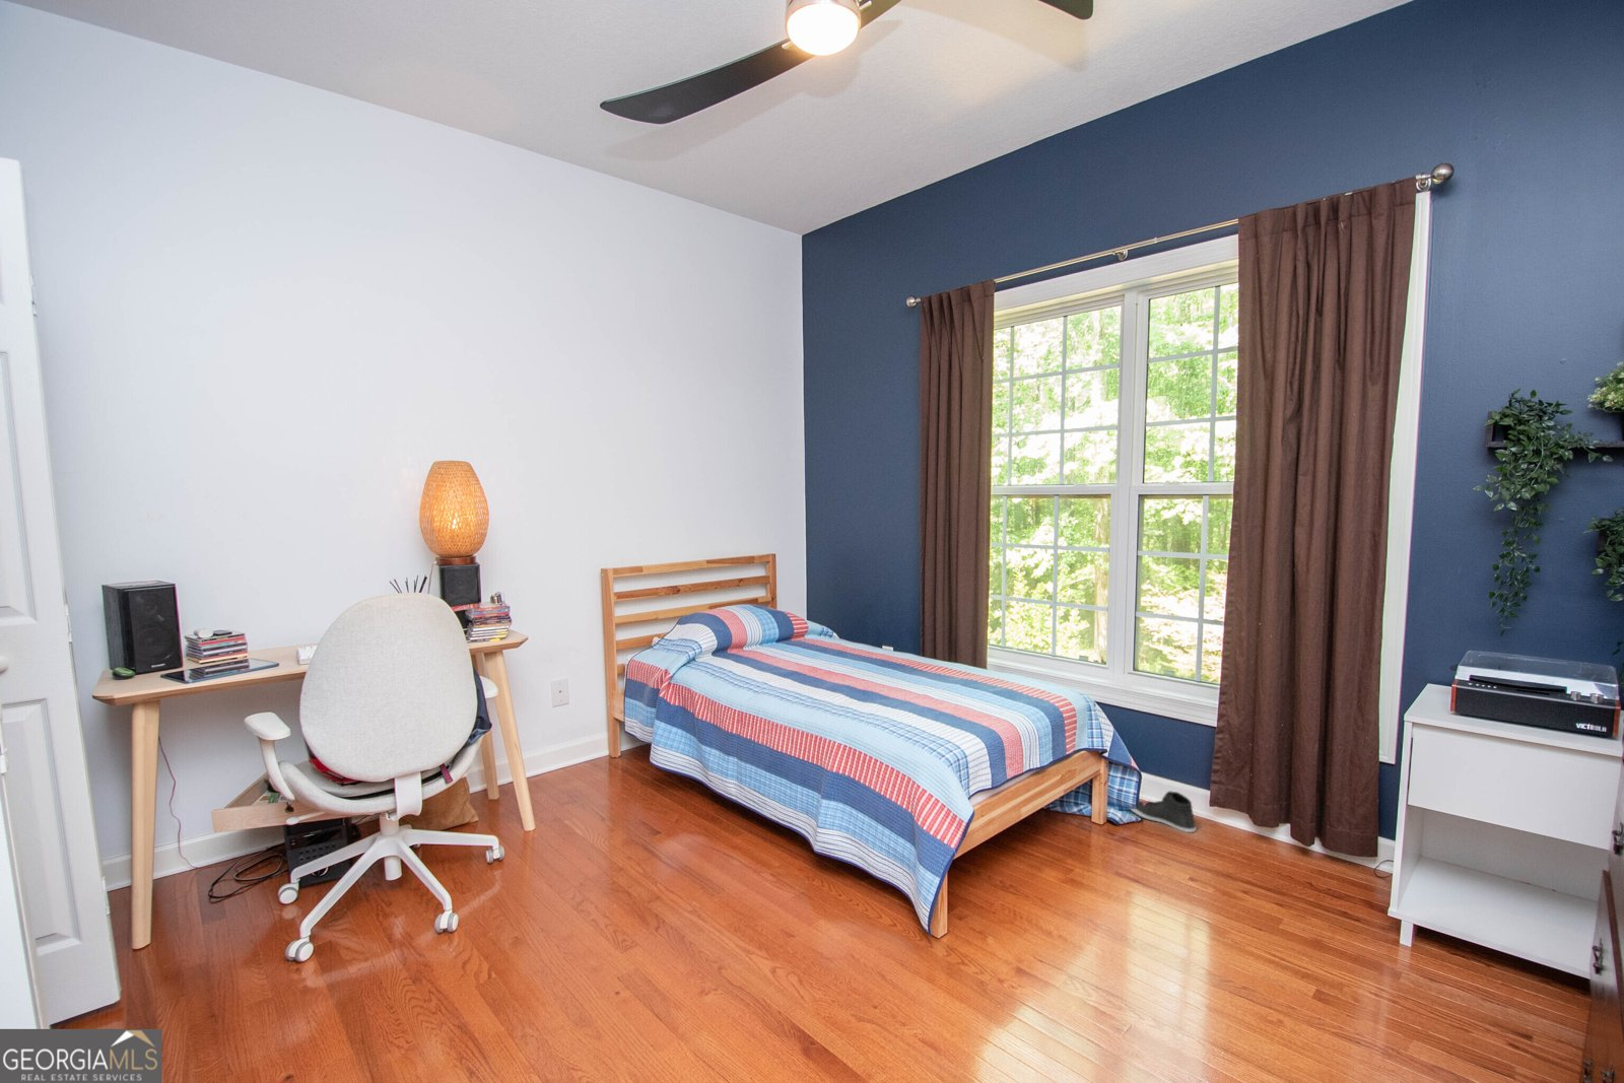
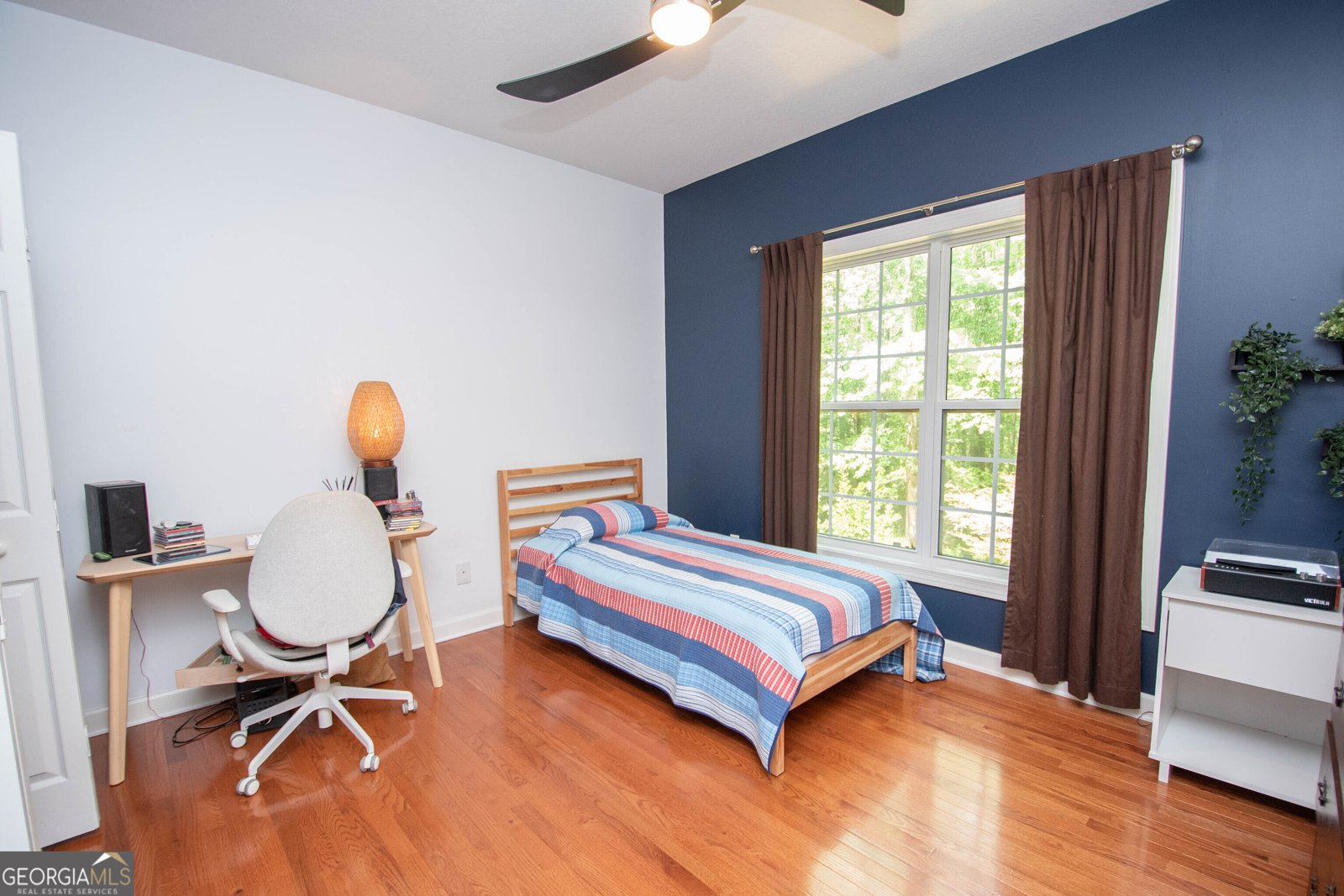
- sneaker [1130,790,1196,833]
